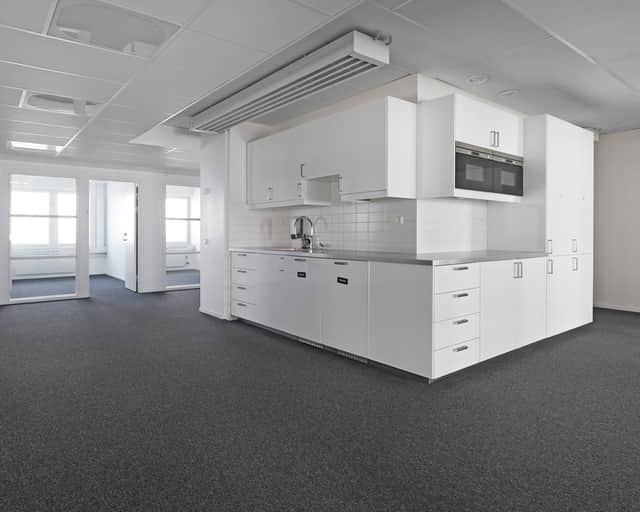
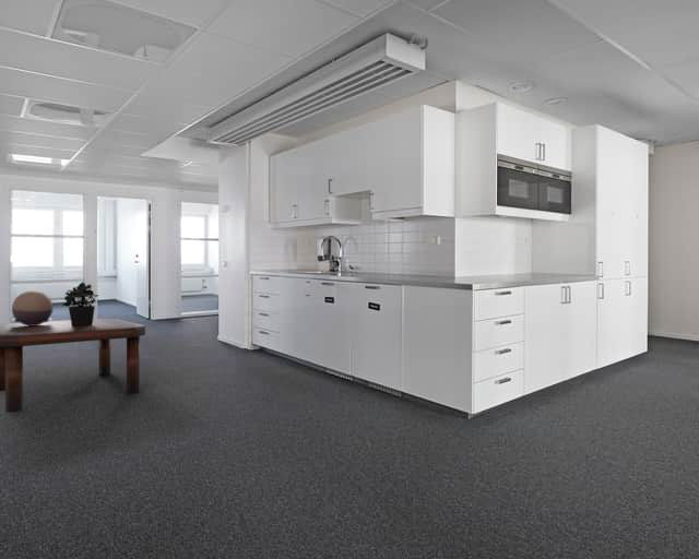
+ potted plant [62,282,99,326]
+ coffee table [0,318,146,414]
+ decorative bowl [11,289,54,325]
